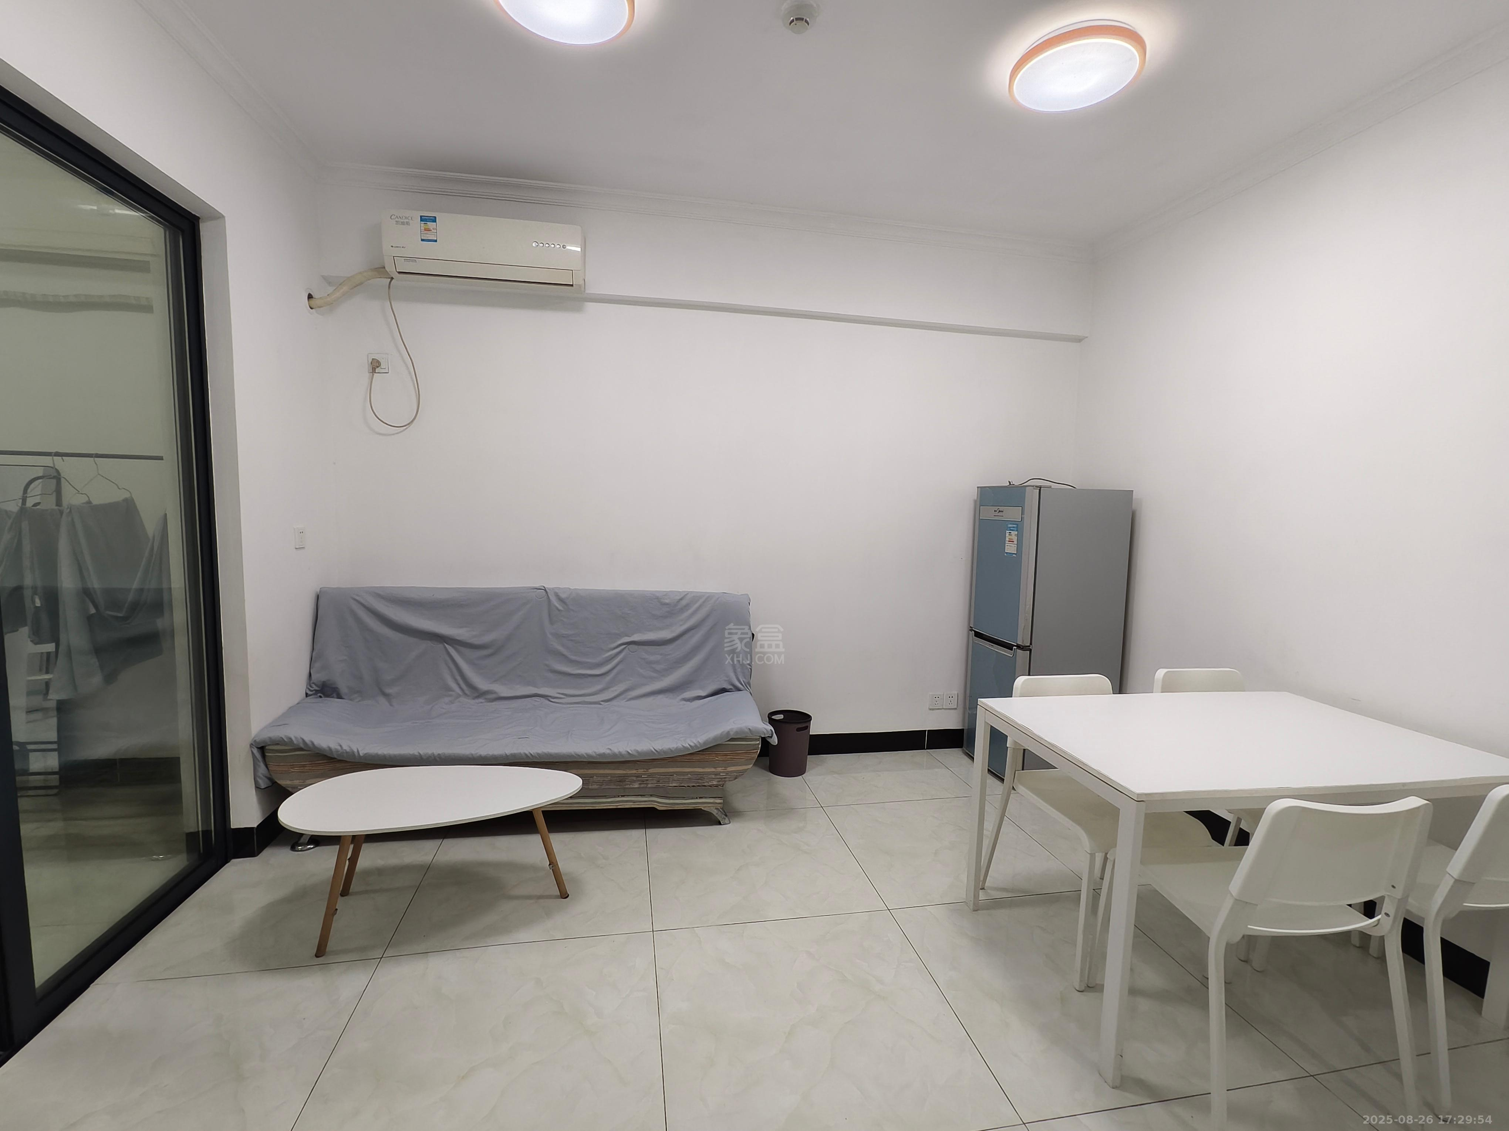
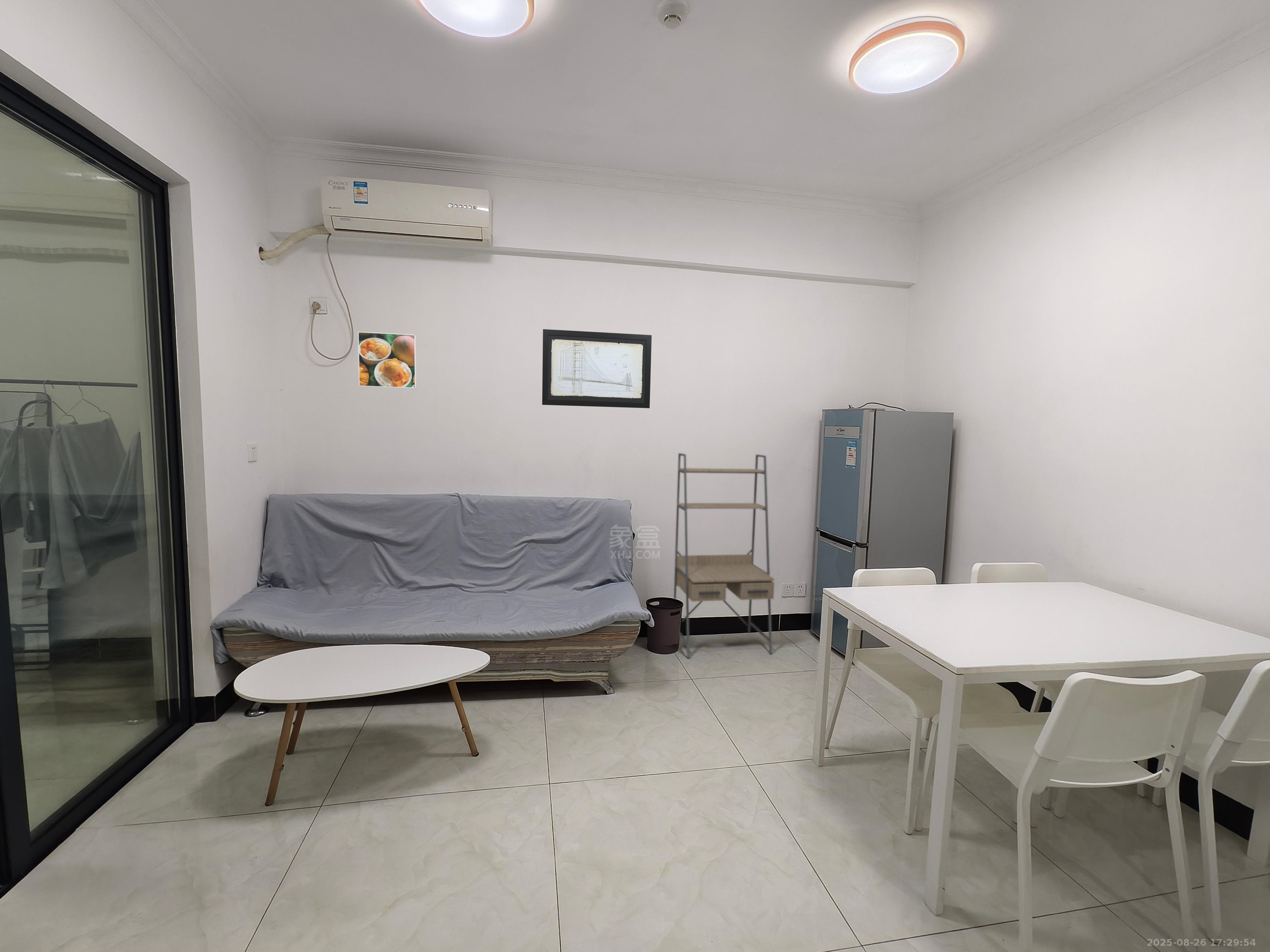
+ shelving unit [673,453,775,659]
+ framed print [358,331,417,389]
+ wall art [542,329,652,408]
